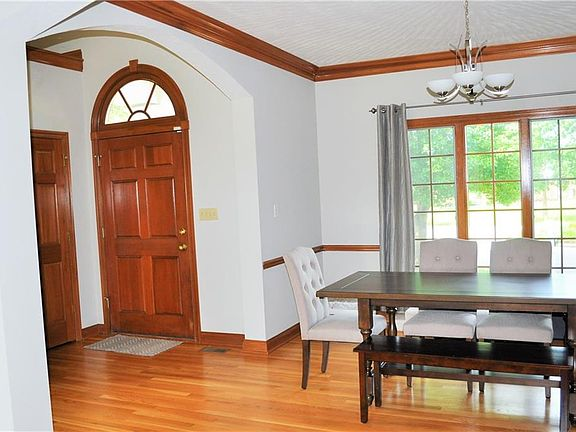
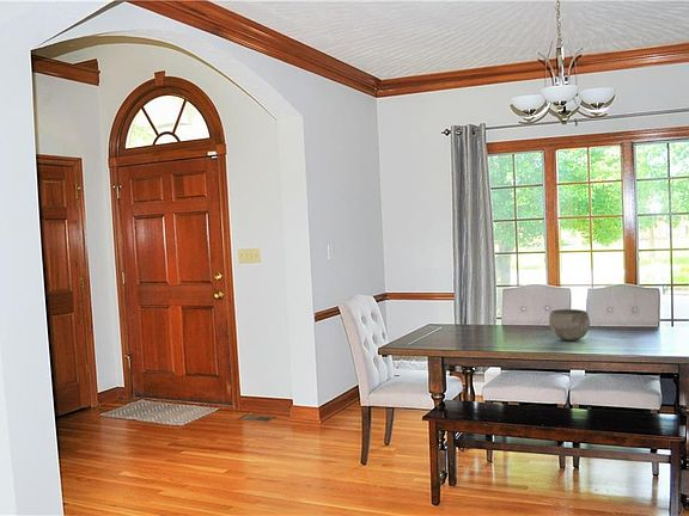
+ bowl [548,308,591,342]
